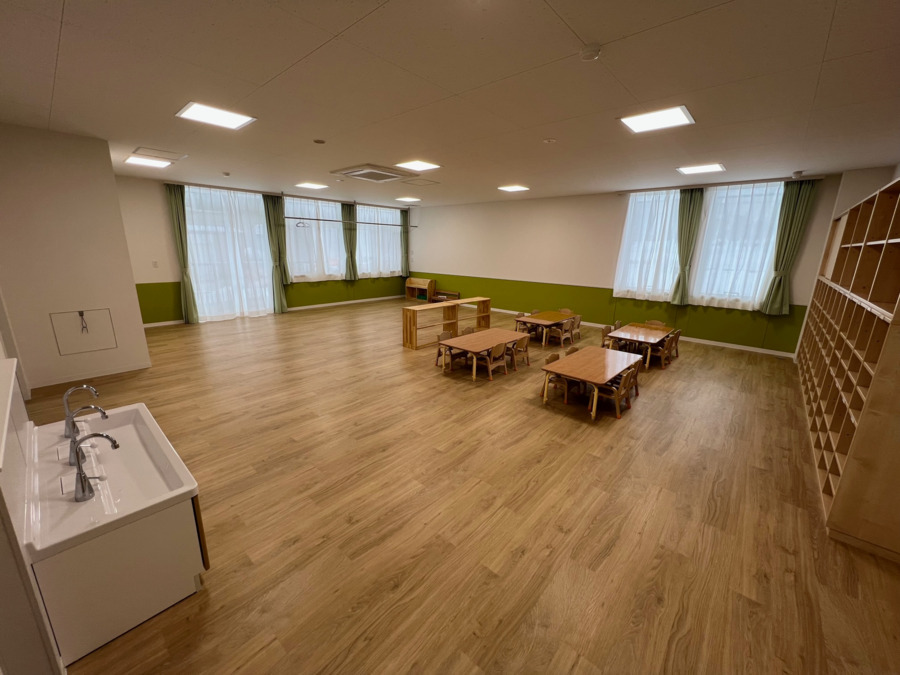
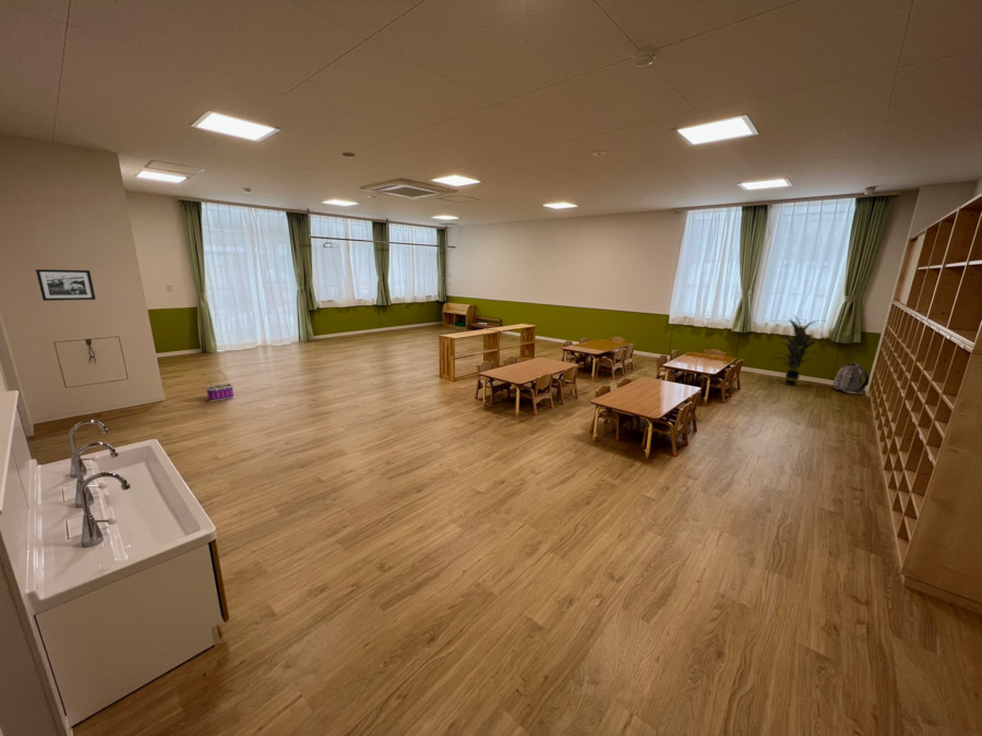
+ backpack [833,362,870,395]
+ basket [205,370,235,402]
+ indoor plant [770,314,826,386]
+ picture frame [35,268,97,302]
